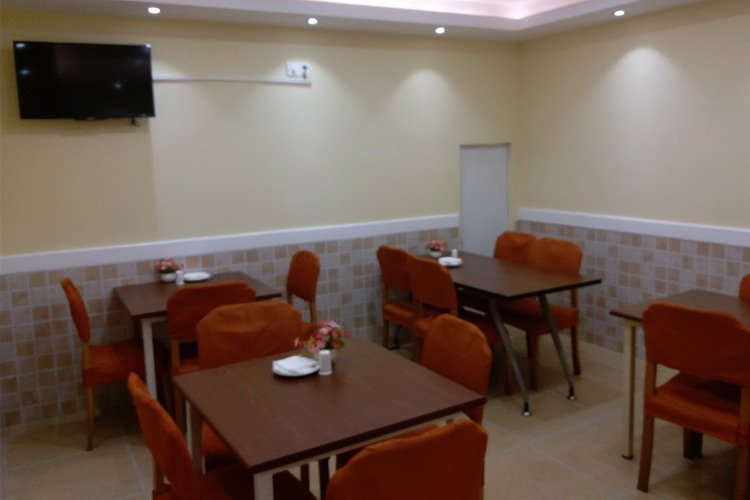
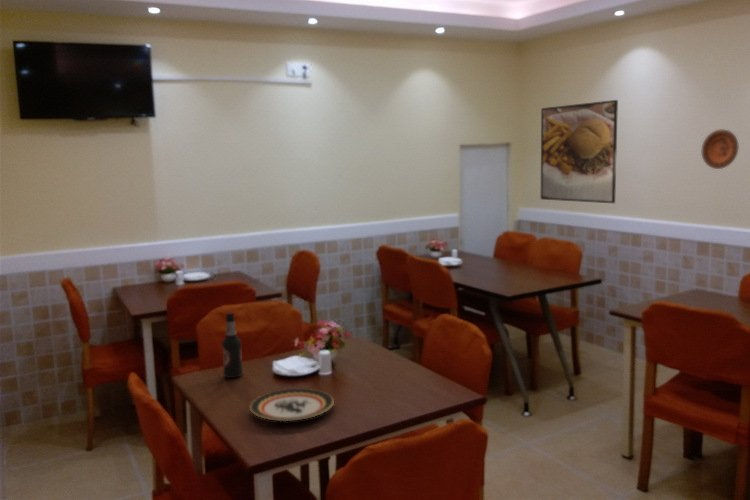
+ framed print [540,99,619,204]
+ bottle [221,311,244,379]
+ decorative plate [701,128,739,170]
+ plate [249,388,335,422]
